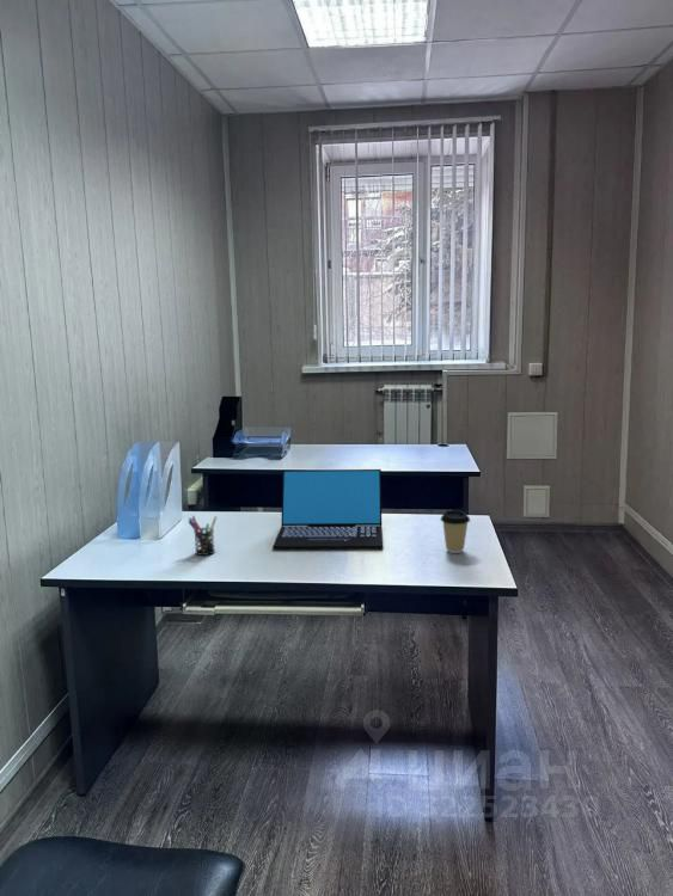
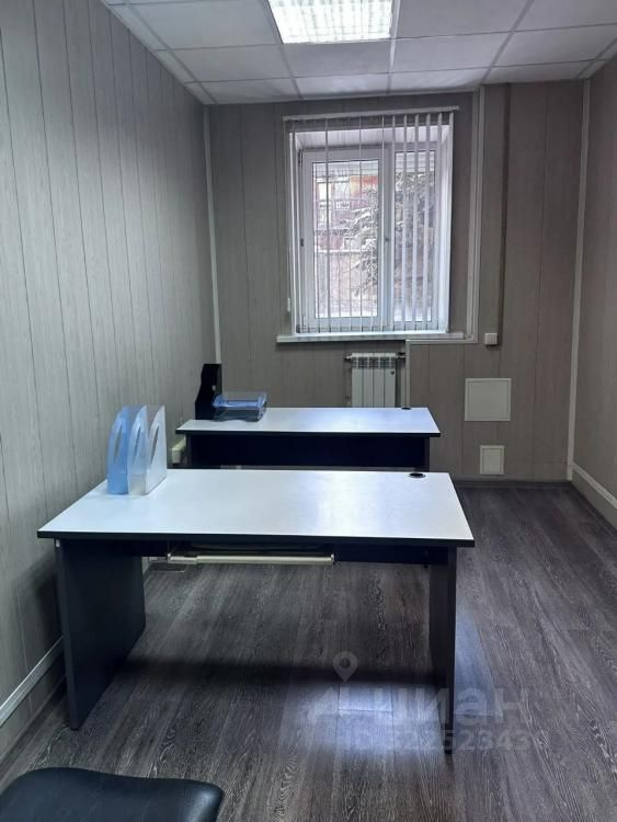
- pen holder [188,515,218,557]
- laptop [271,468,385,551]
- coffee cup [440,509,471,554]
